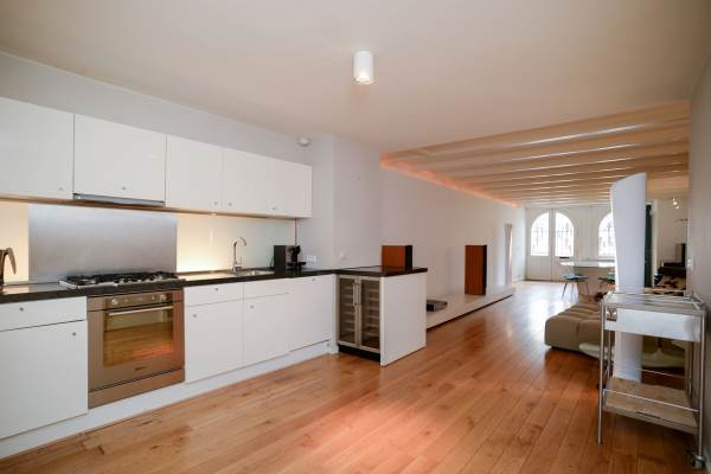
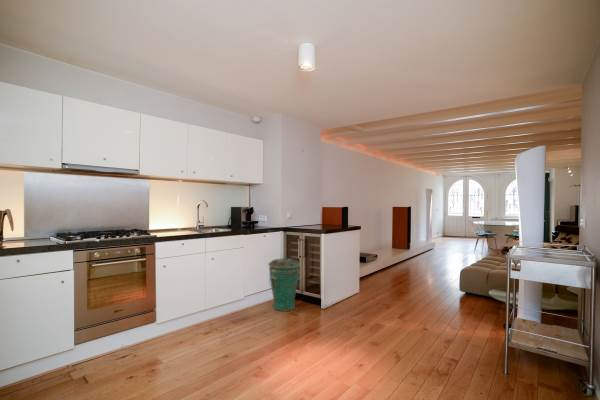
+ trash can [267,256,301,312]
